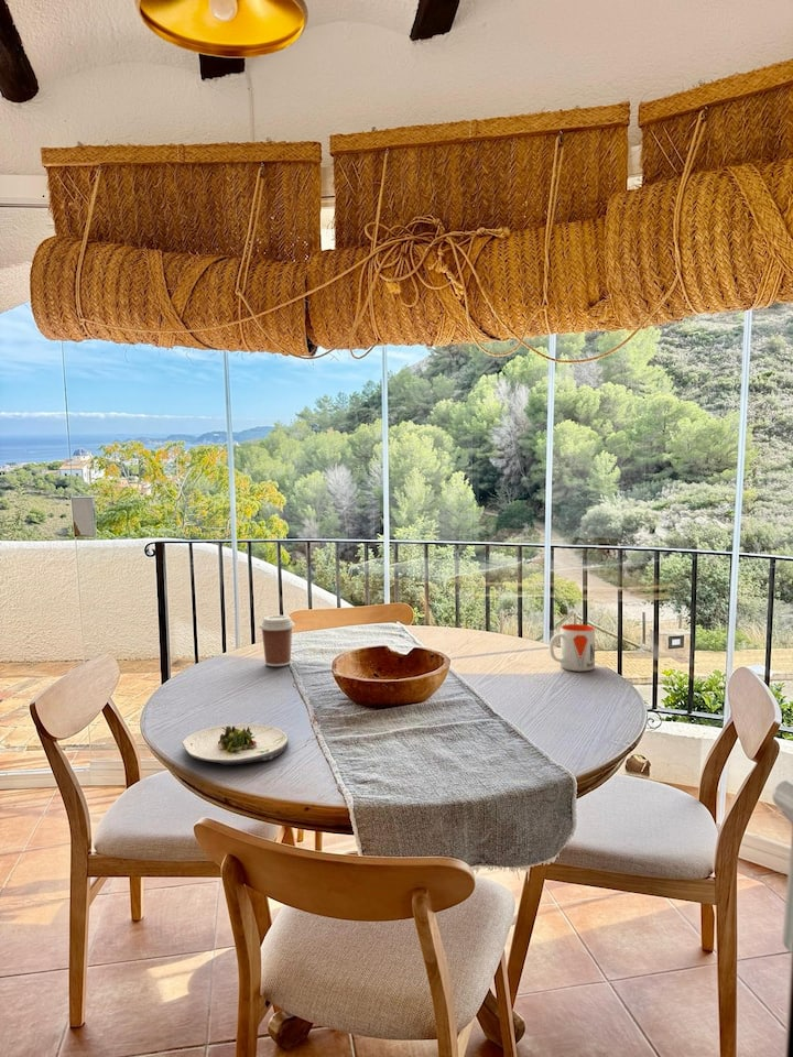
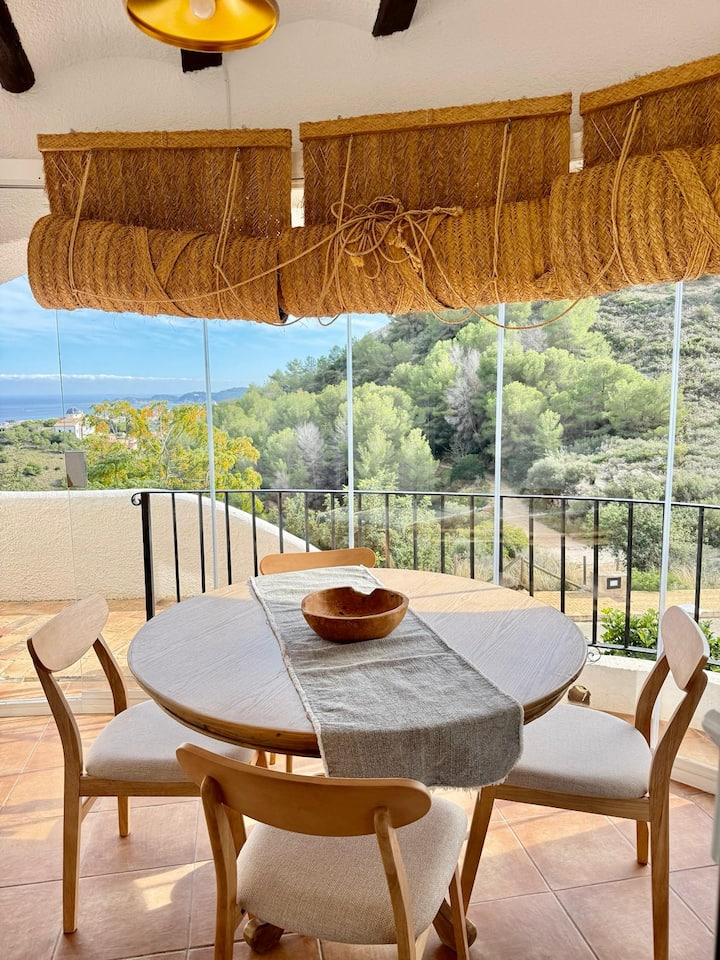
- mug [548,623,596,672]
- salad plate [182,722,289,766]
- coffee cup [258,614,296,667]
